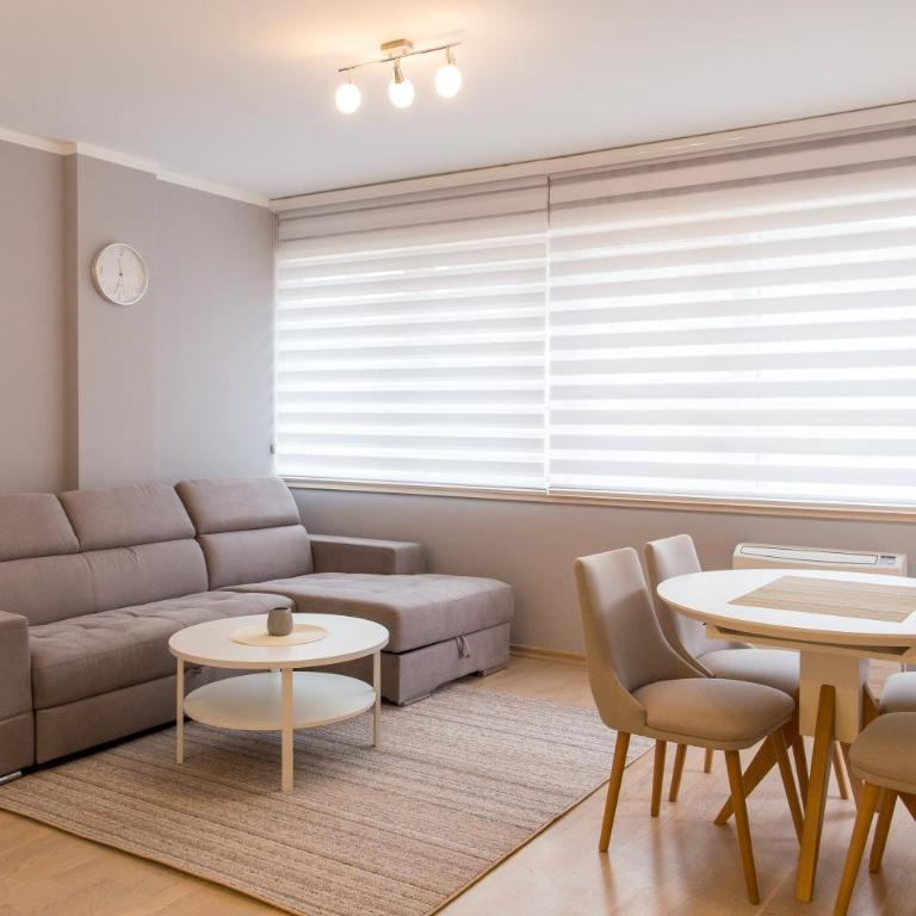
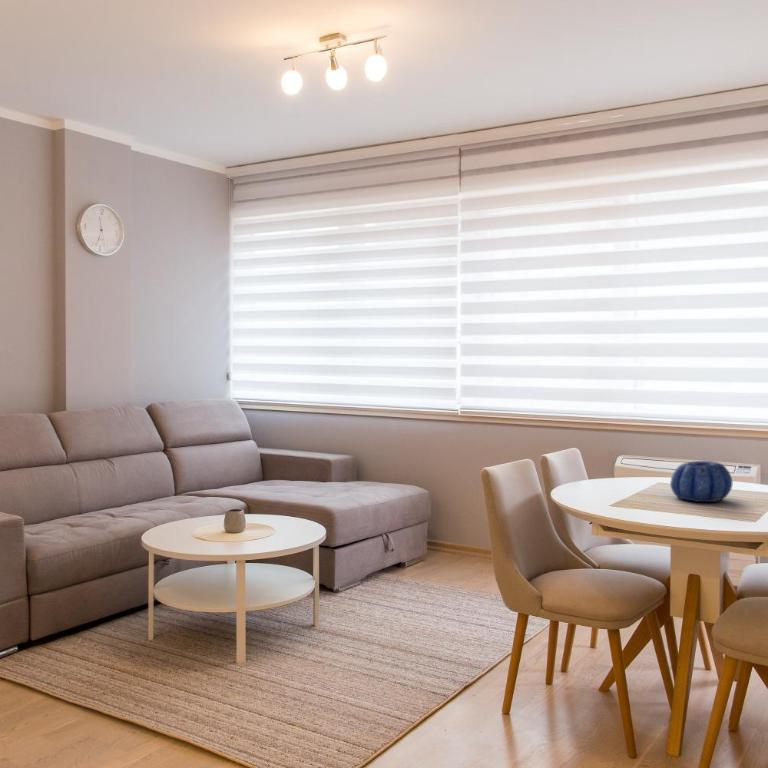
+ decorative bowl [669,460,733,503]
